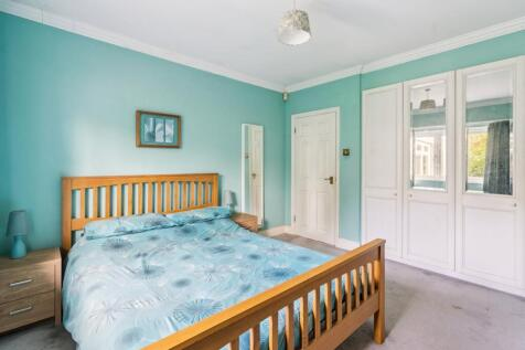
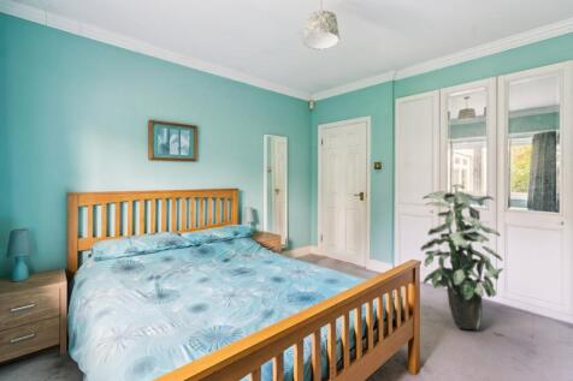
+ indoor plant [419,183,504,332]
